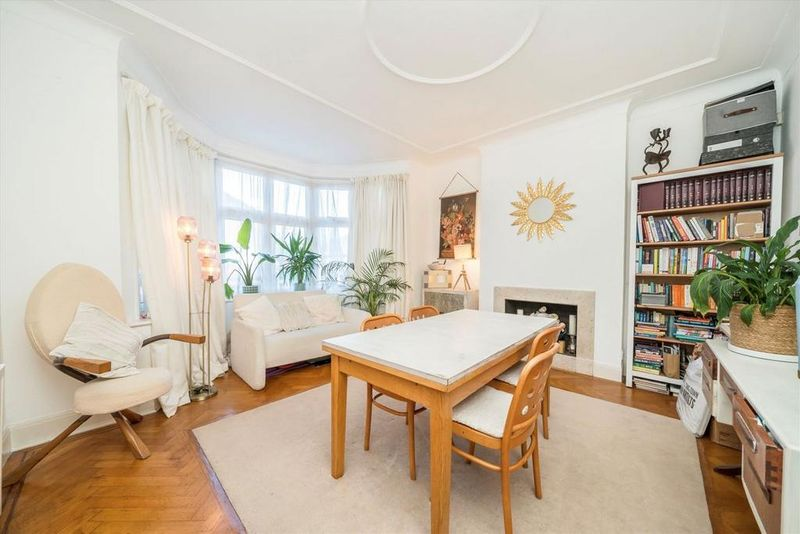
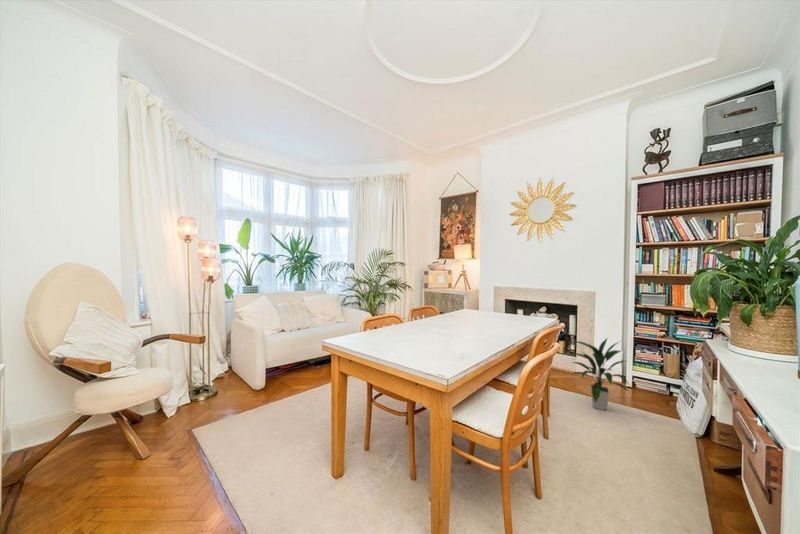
+ indoor plant [569,336,630,412]
